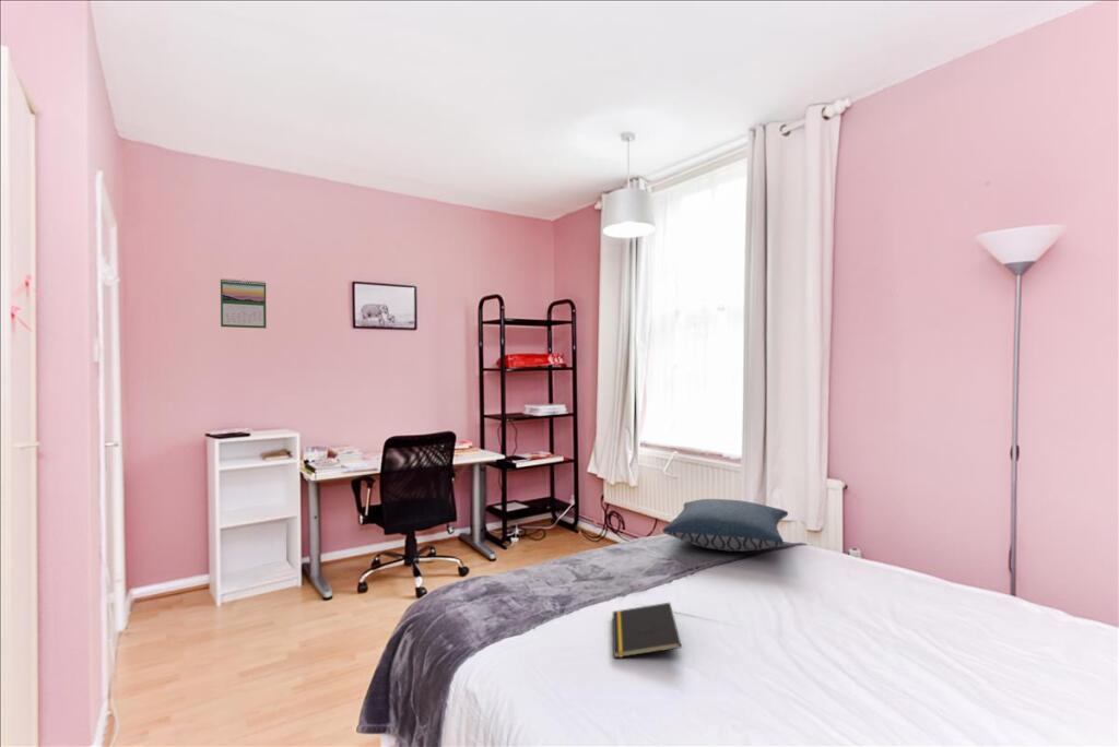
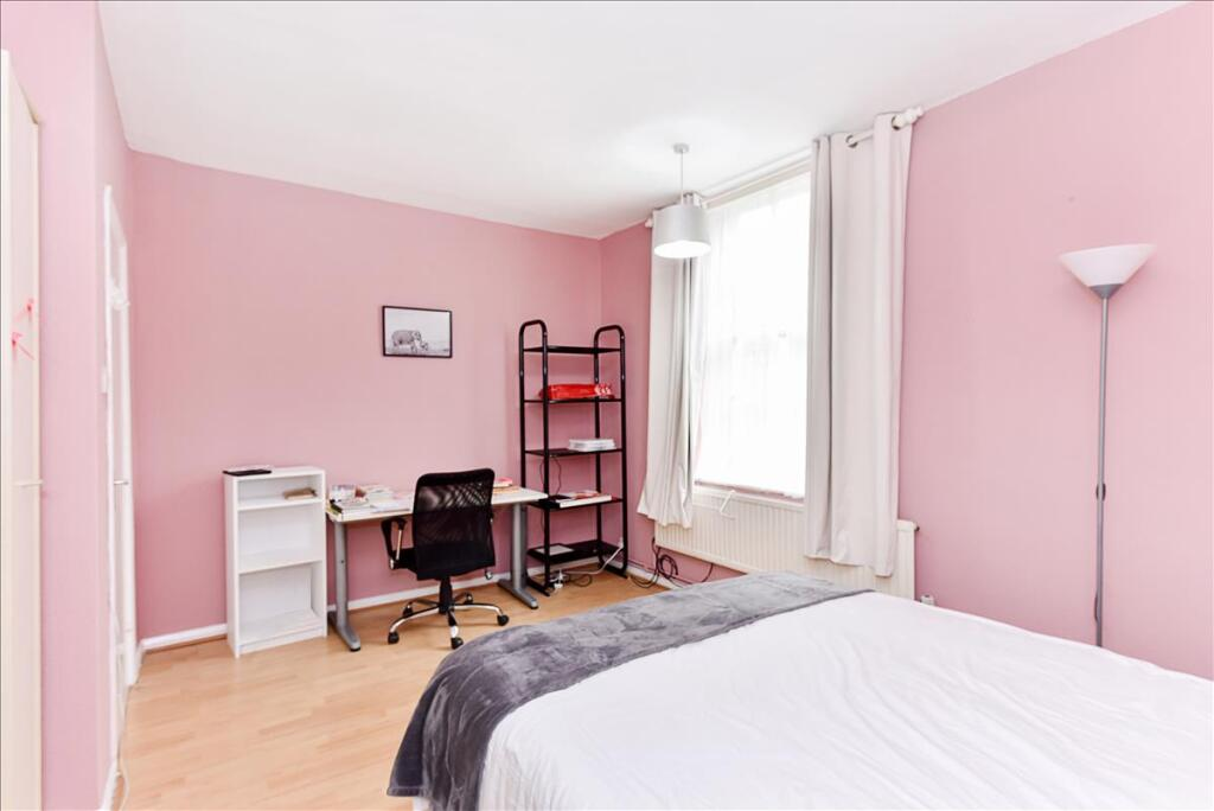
- notepad [612,602,683,660]
- pillow [662,498,789,553]
- calendar [220,277,268,330]
